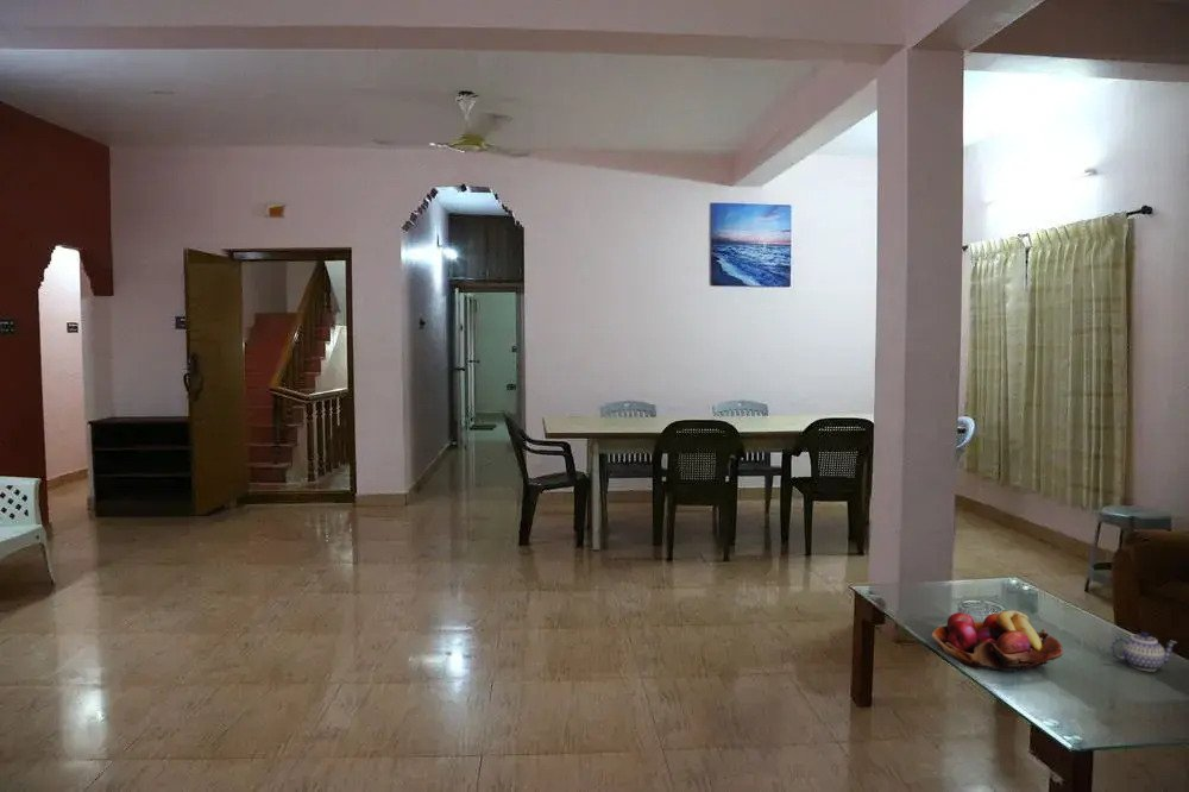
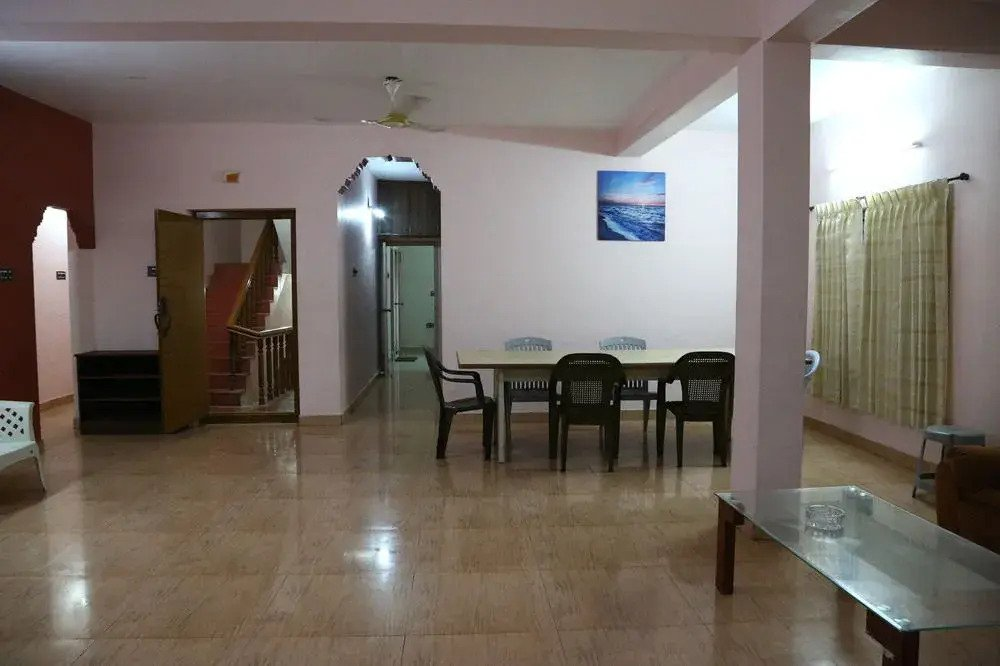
- teapot [1109,630,1178,672]
- fruit basket [930,609,1064,673]
